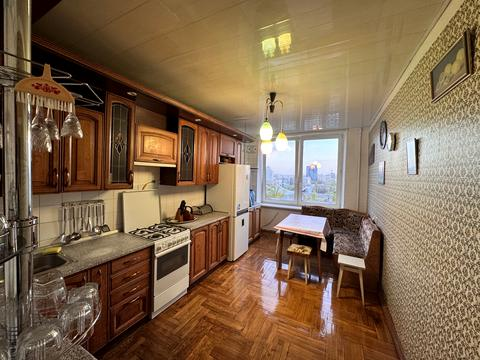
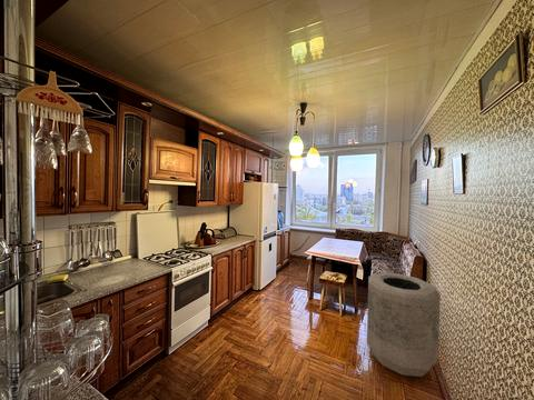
+ trash can [366,272,442,378]
